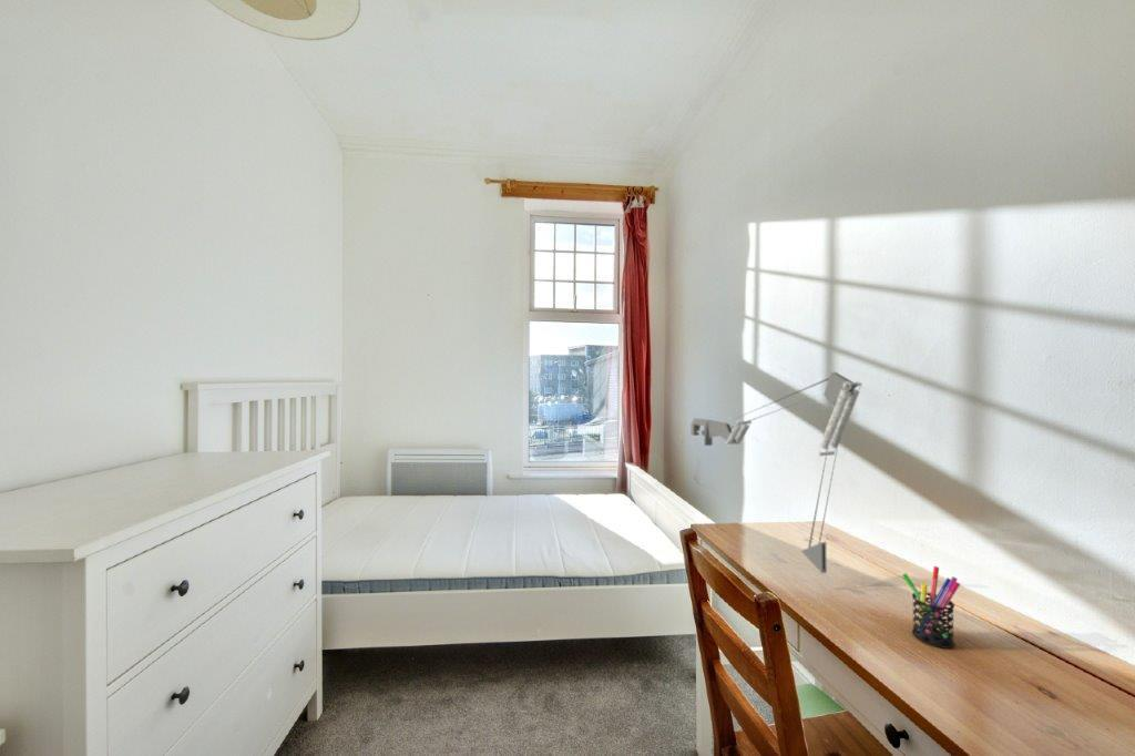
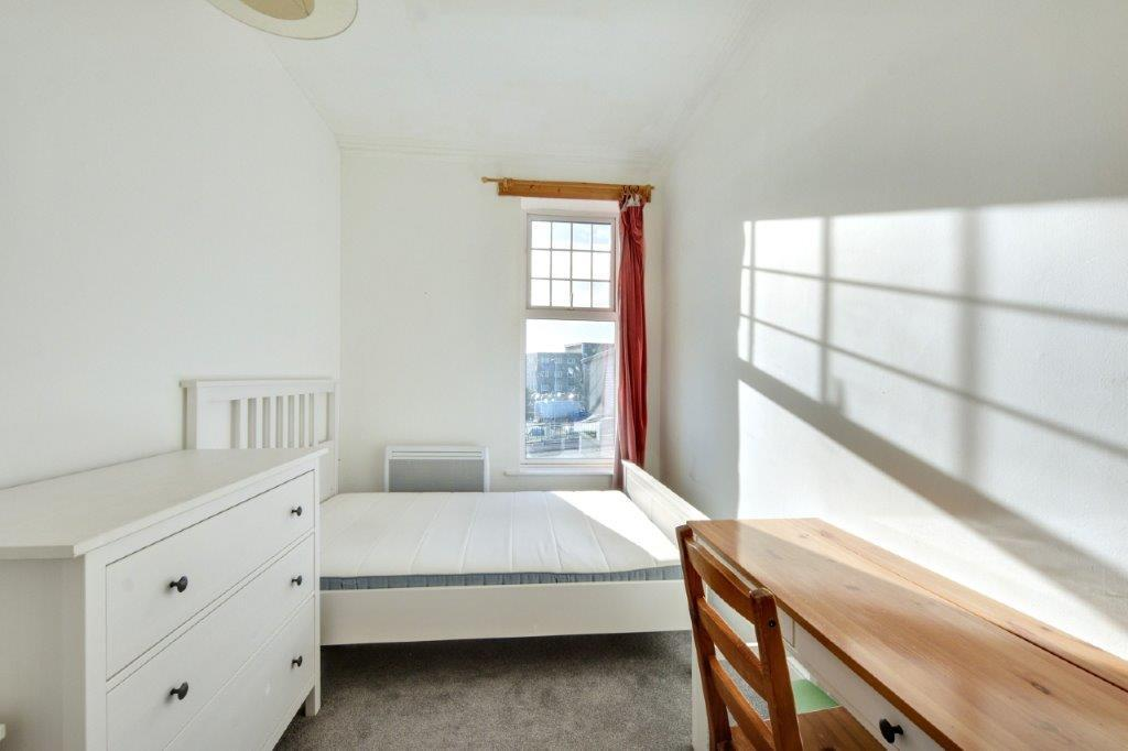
- pen holder [901,565,961,650]
- desk lamp [689,370,863,590]
